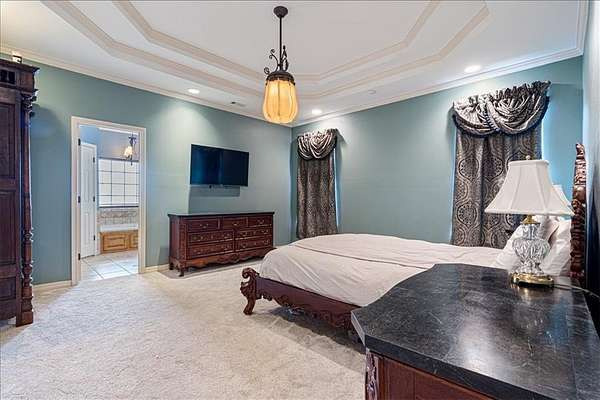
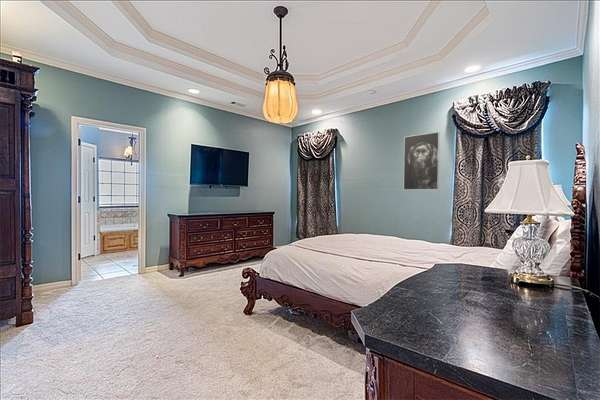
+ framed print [403,131,440,191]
